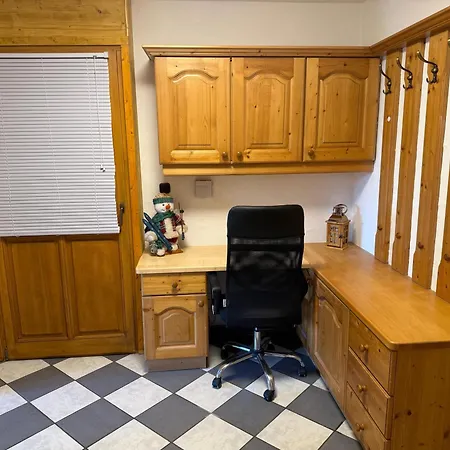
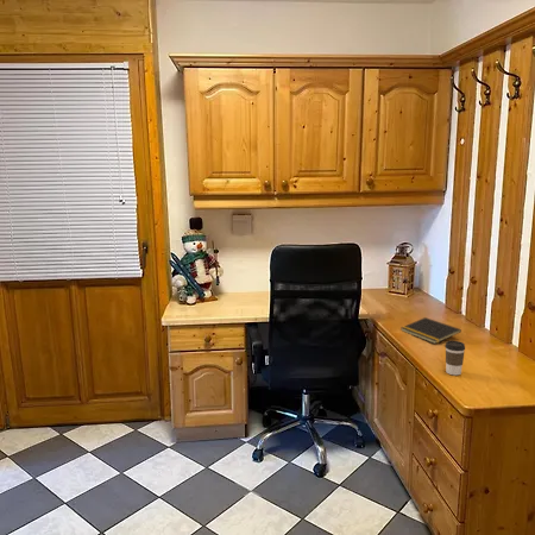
+ coffee cup [443,340,466,376]
+ notepad [401,316,462,345]
